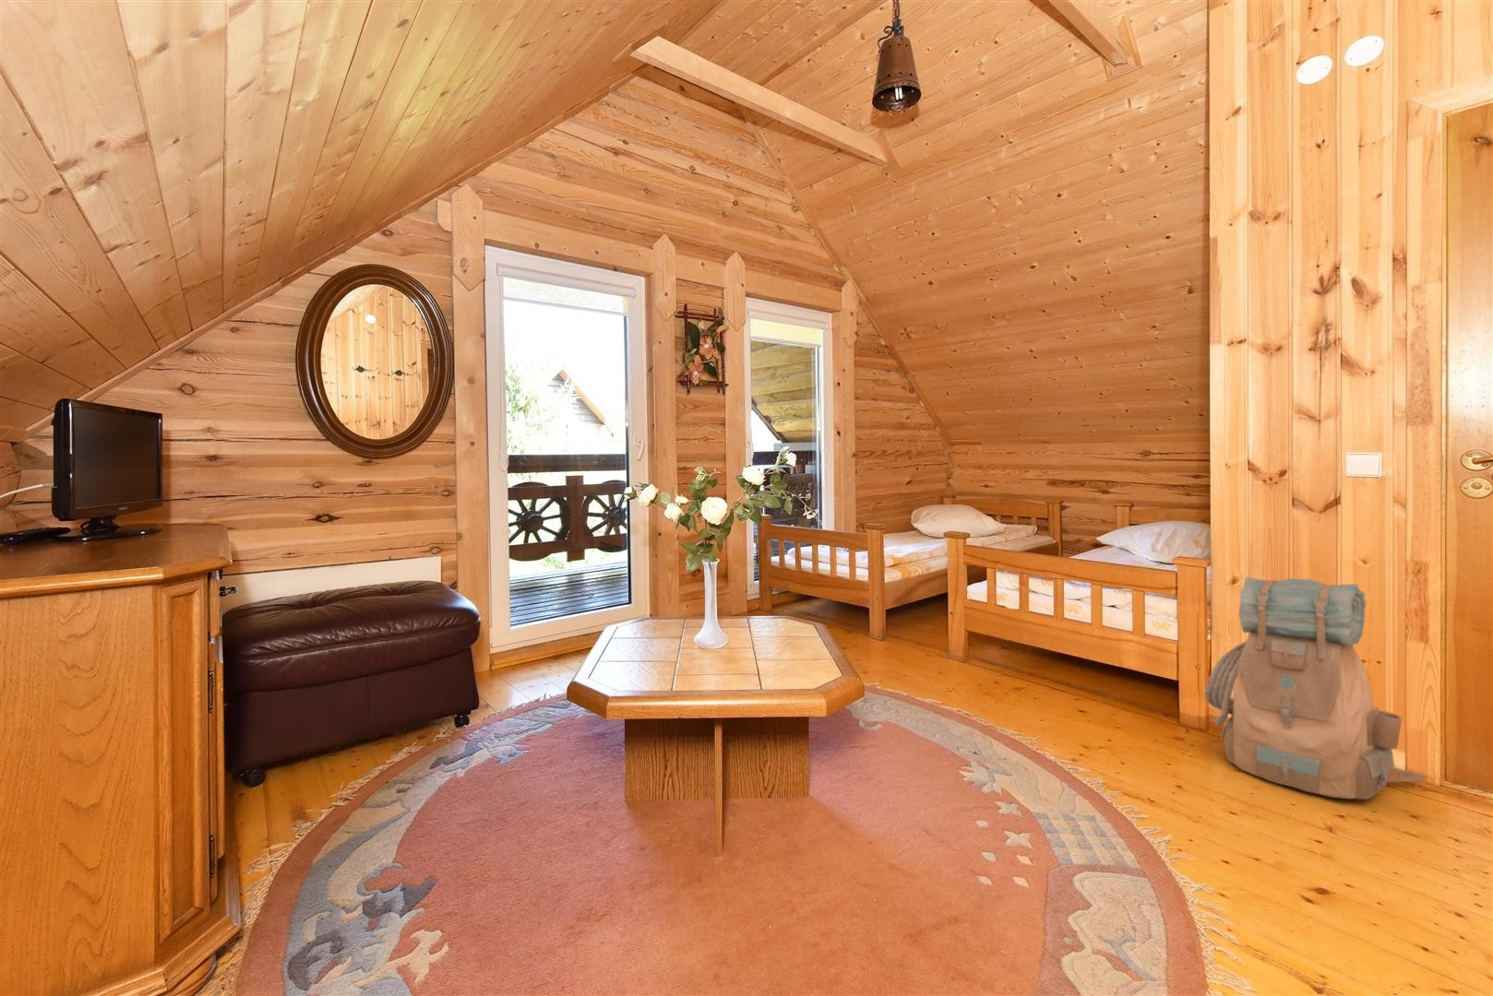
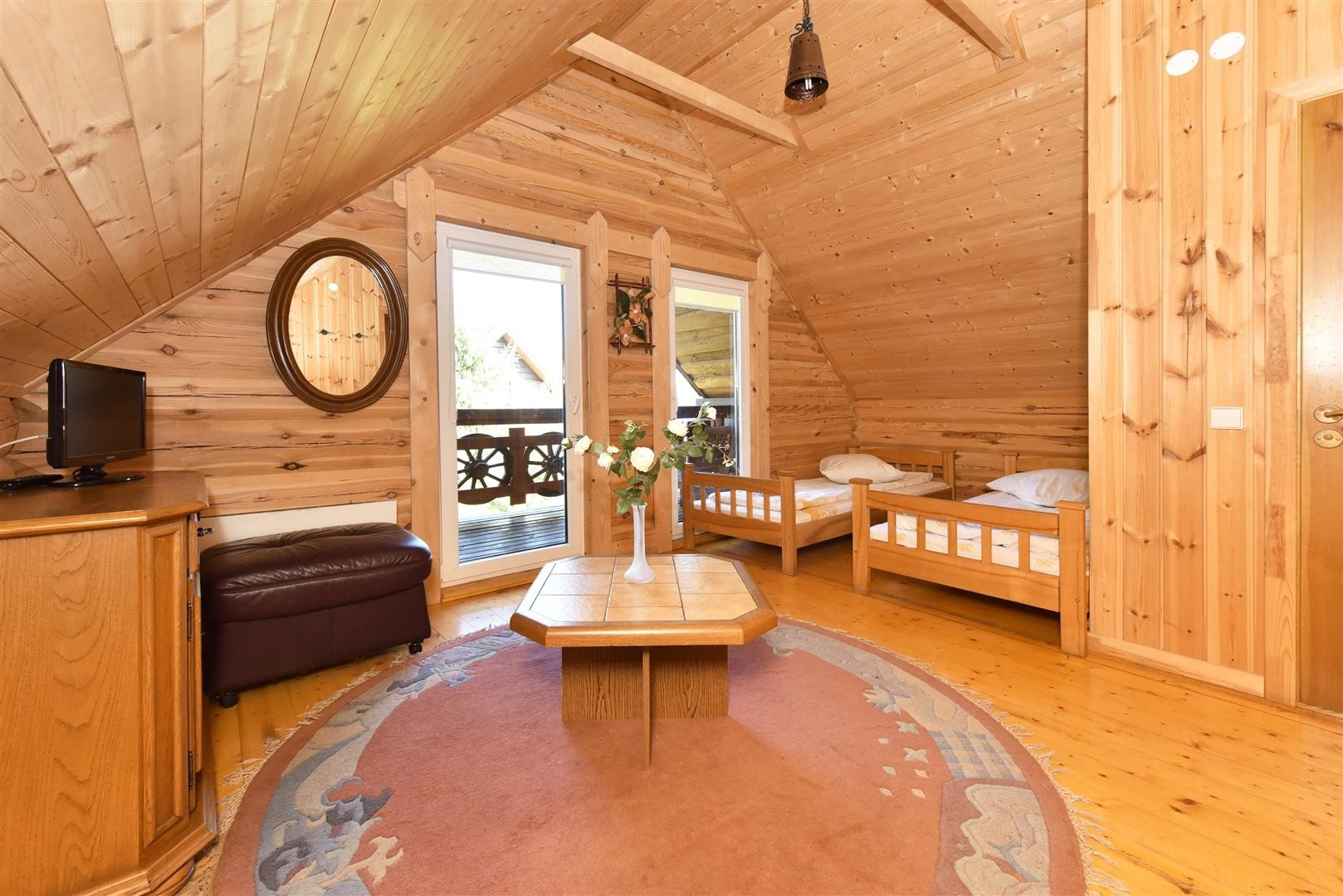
- backpack [1203,577,1426,800]
